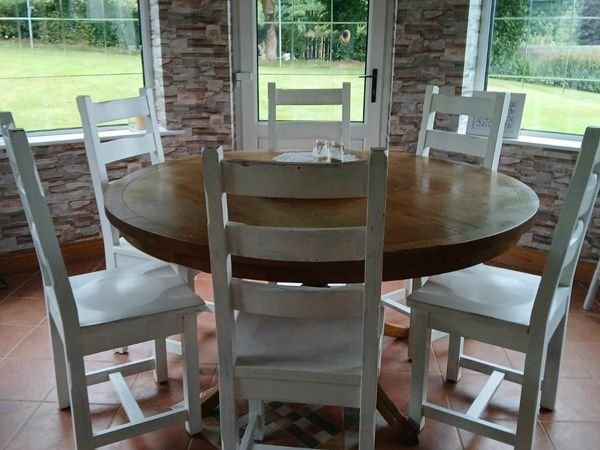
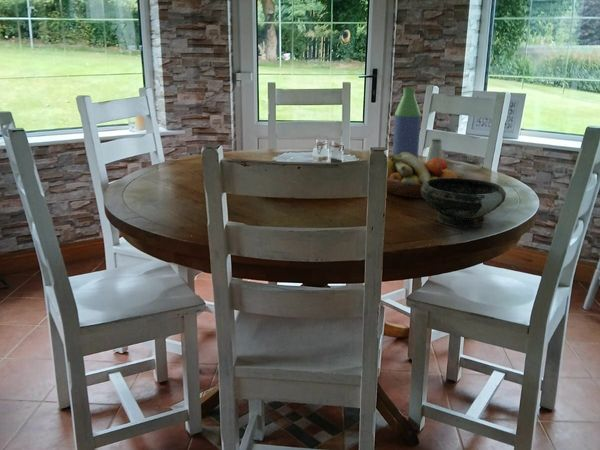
+ bottle [392,87,422,159]
+ bowl [421,177,507,229]
+ saltshaker [425,138,444,162]
+ fruit bowl [386,152,464,199]
